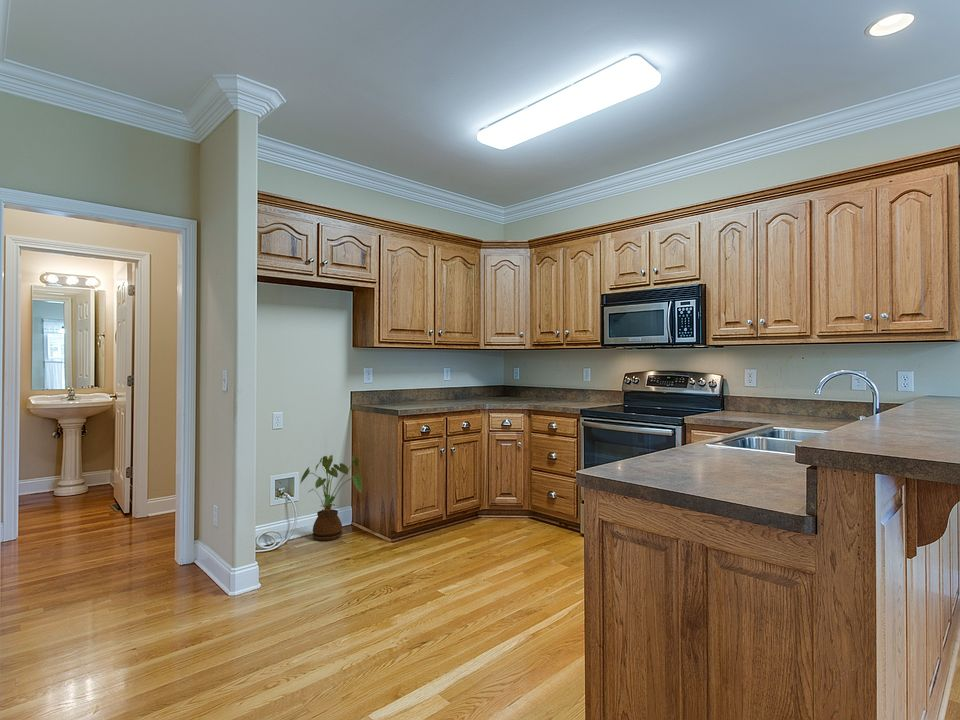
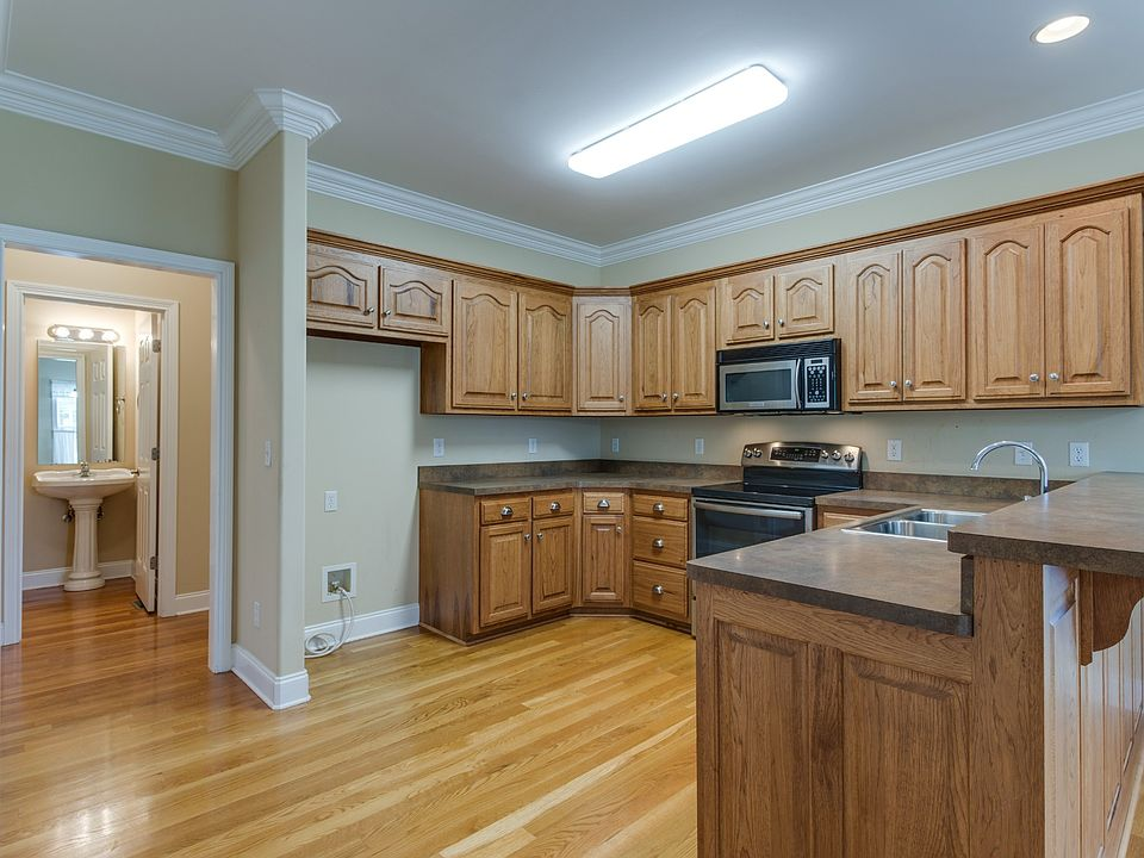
- house plant [299,454,363,542]
